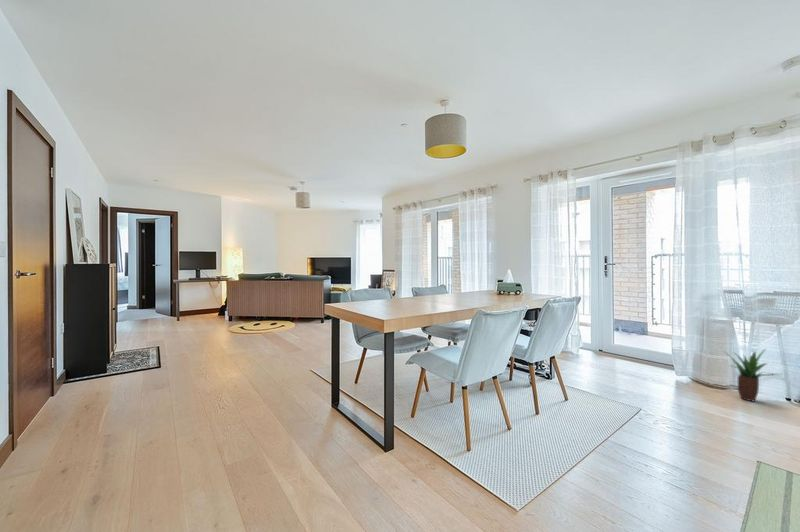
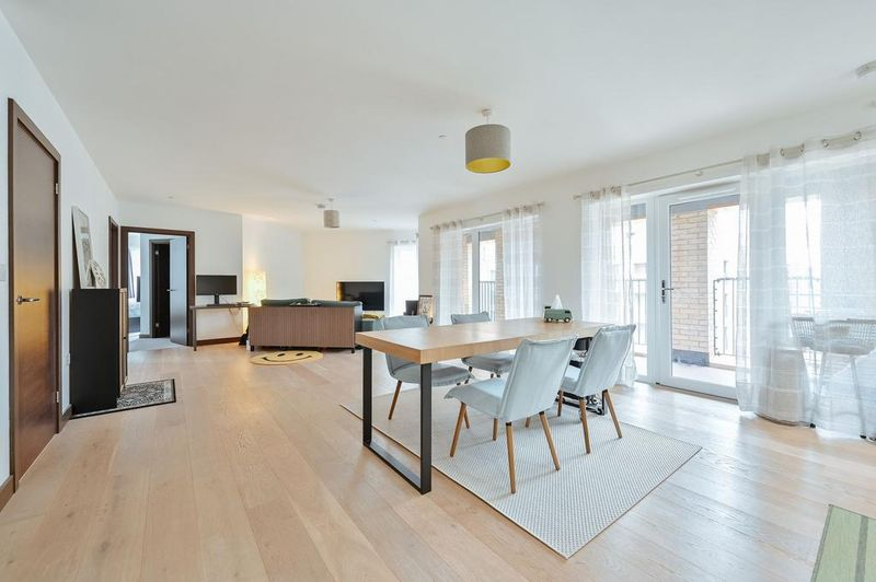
- potted plant [722,347,782,403]
